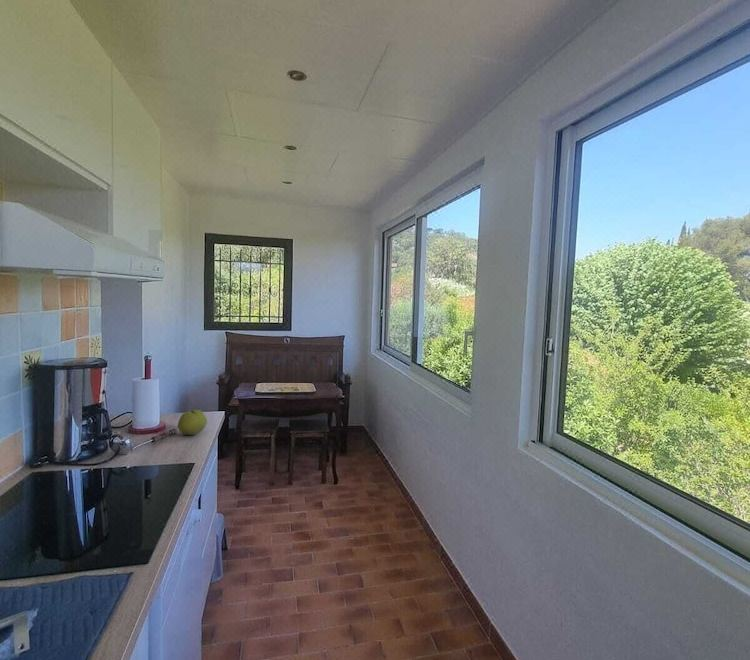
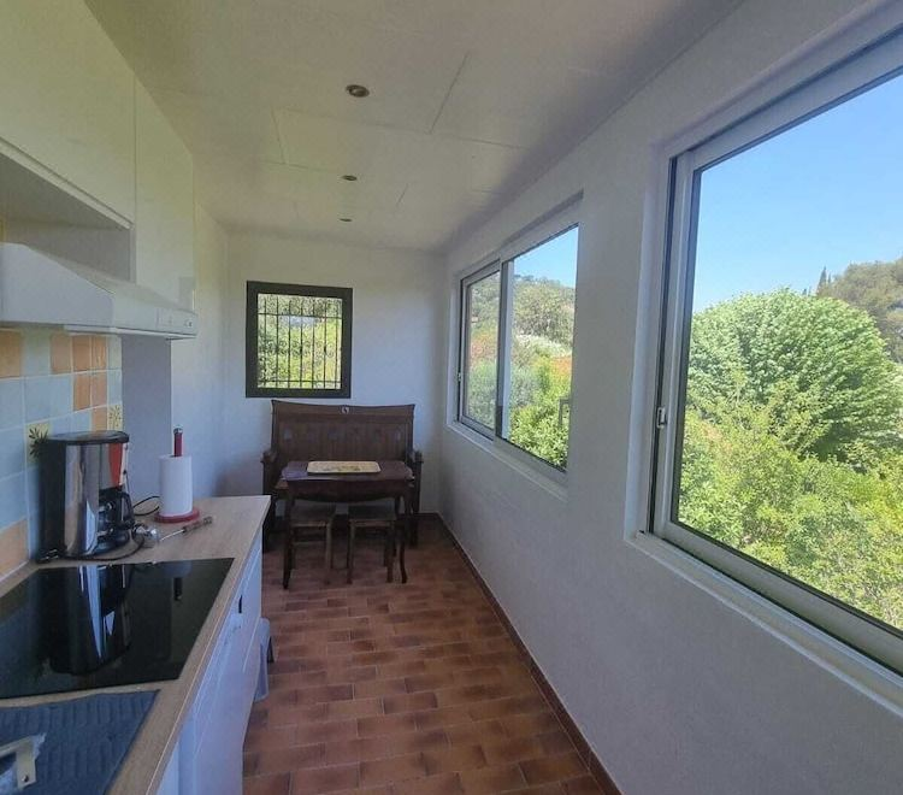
- fruit [177,409,208,436]
